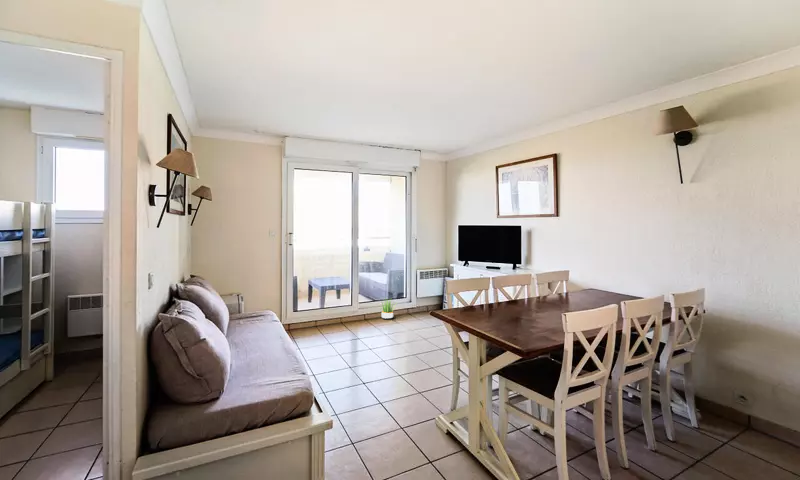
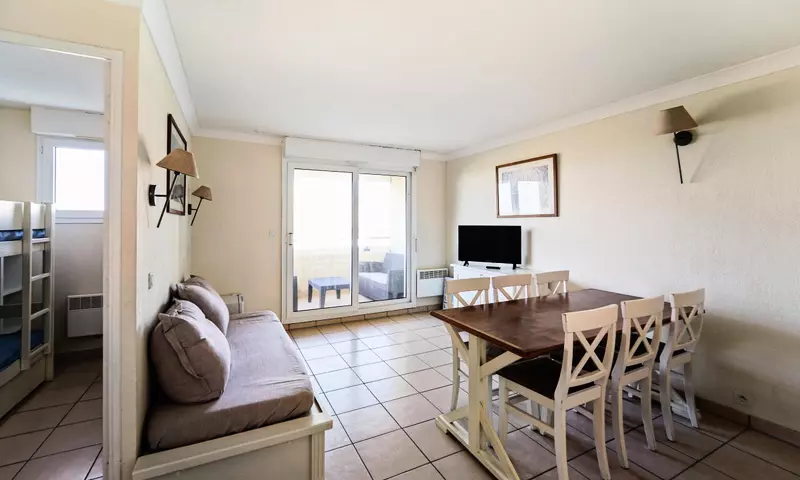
- potted plant [377,296,397,320]
